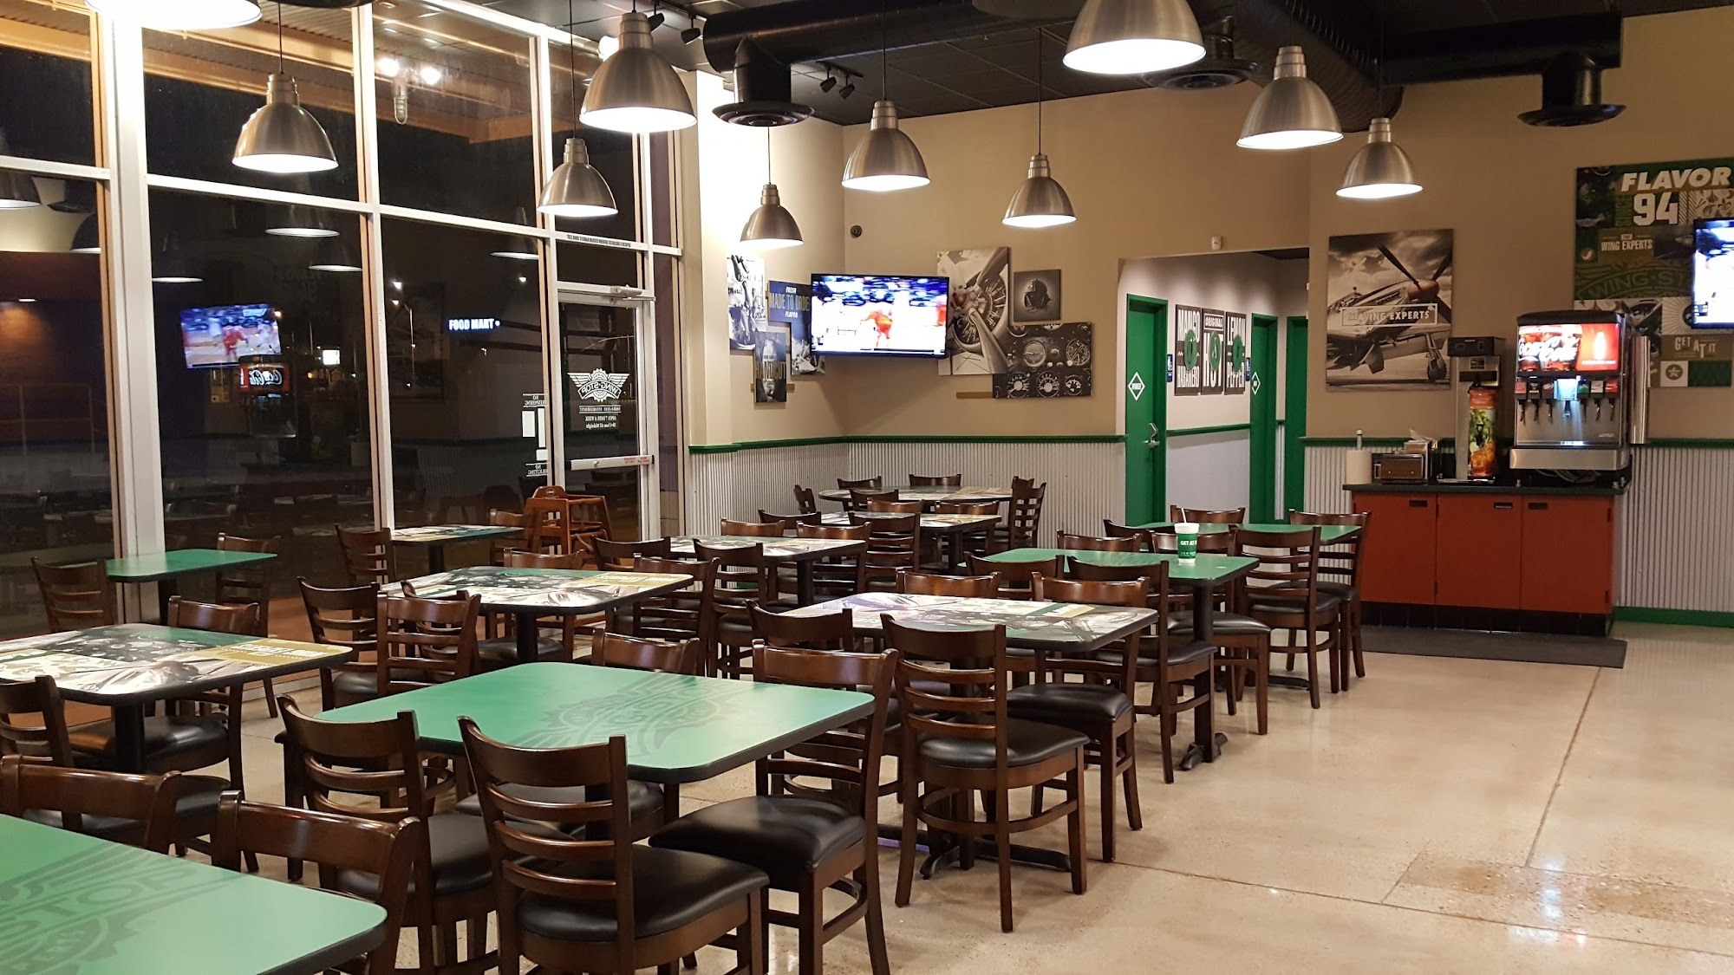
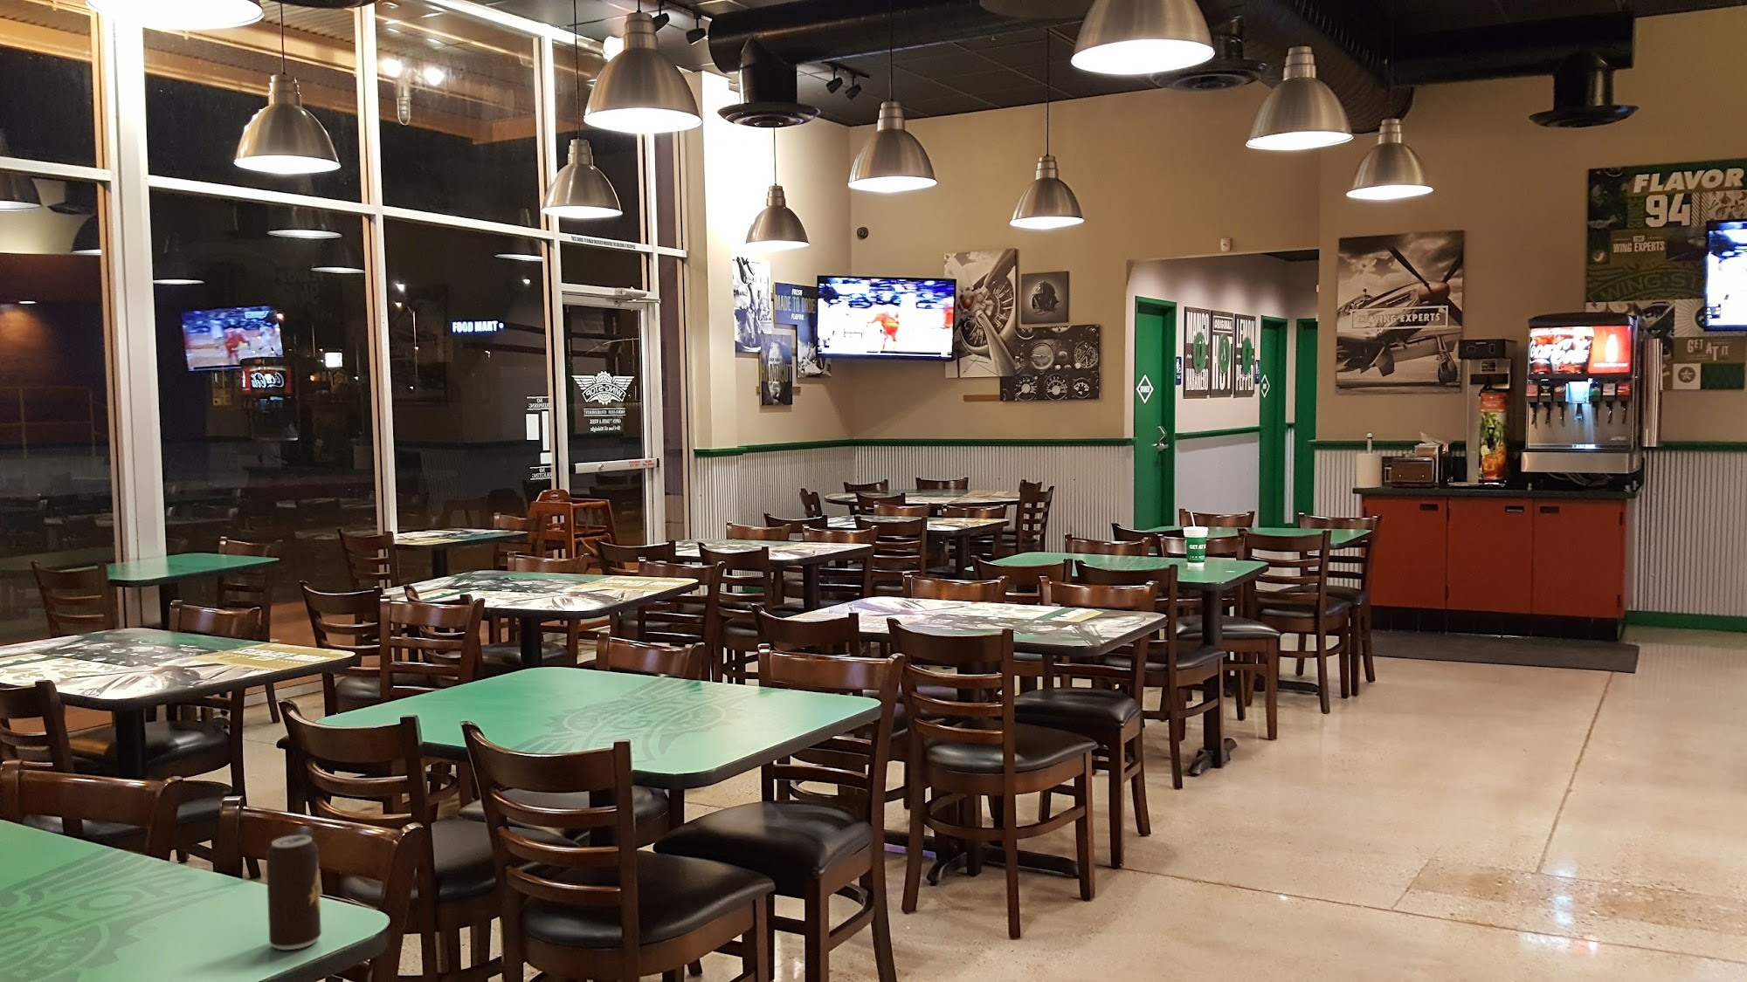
+ beverage can [265,835,323,951]
